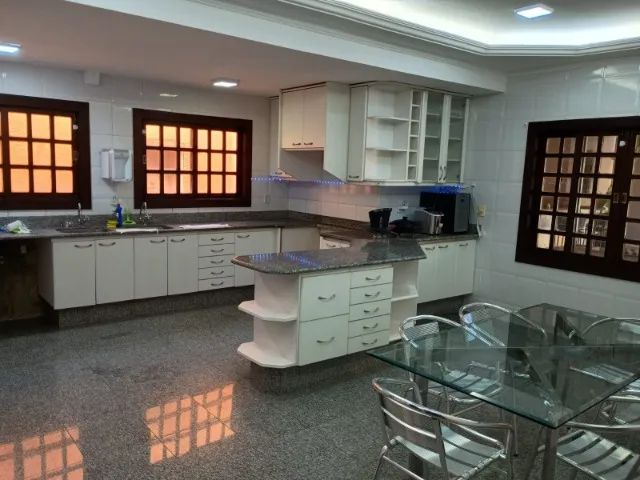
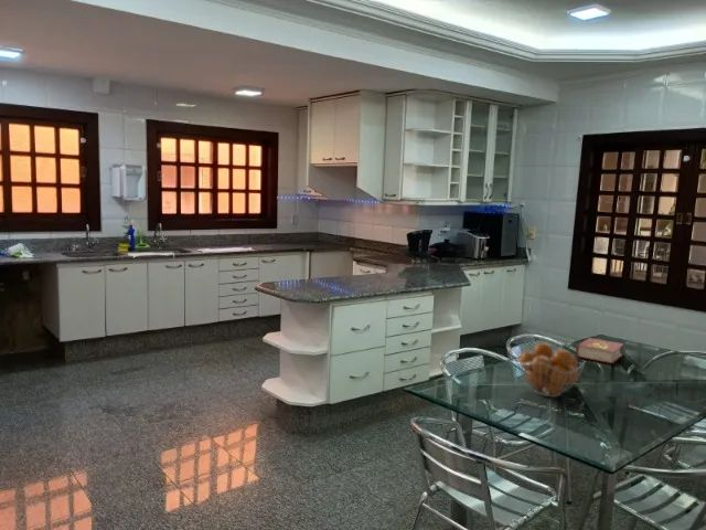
+ book [575,337,624,365]
+ fruit basket [515,341,586,399]
